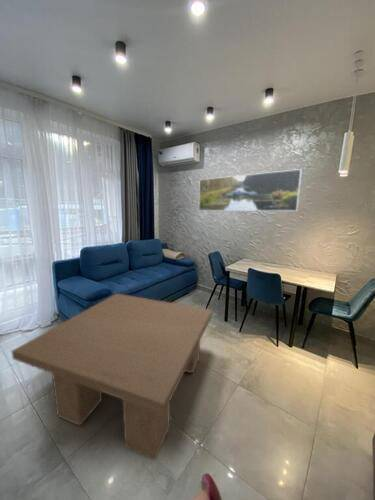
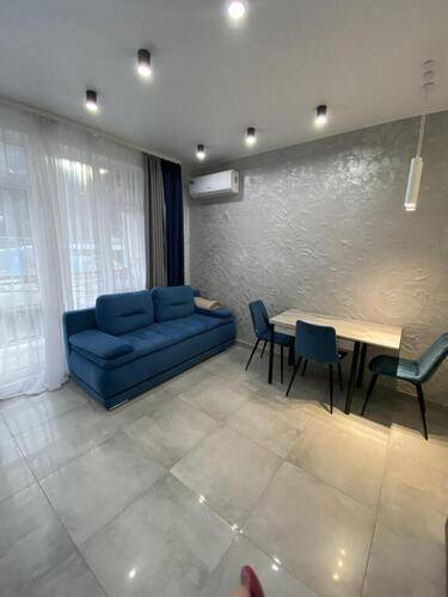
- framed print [198,168,303,212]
- coffee table [11,293,213,461]
